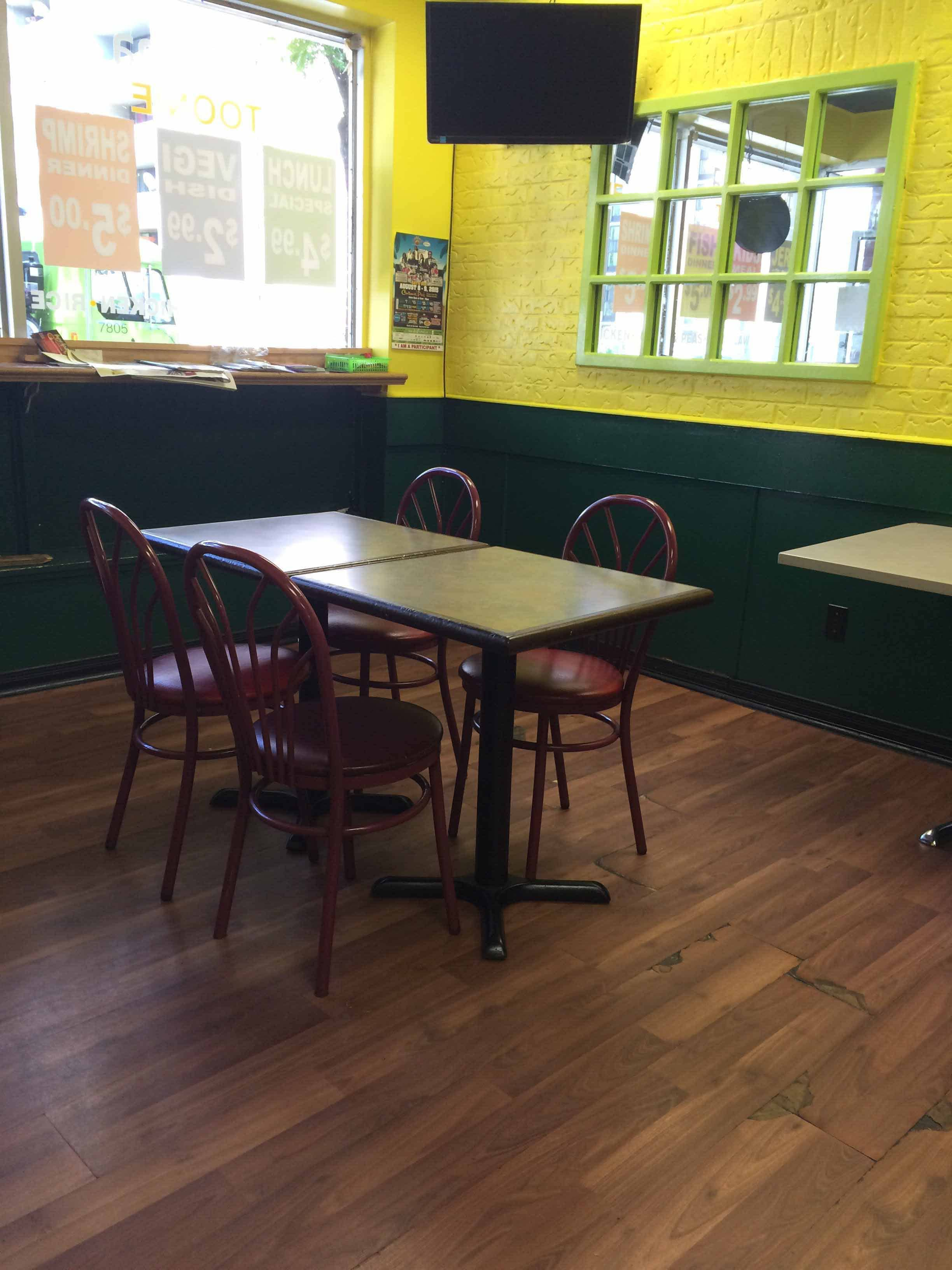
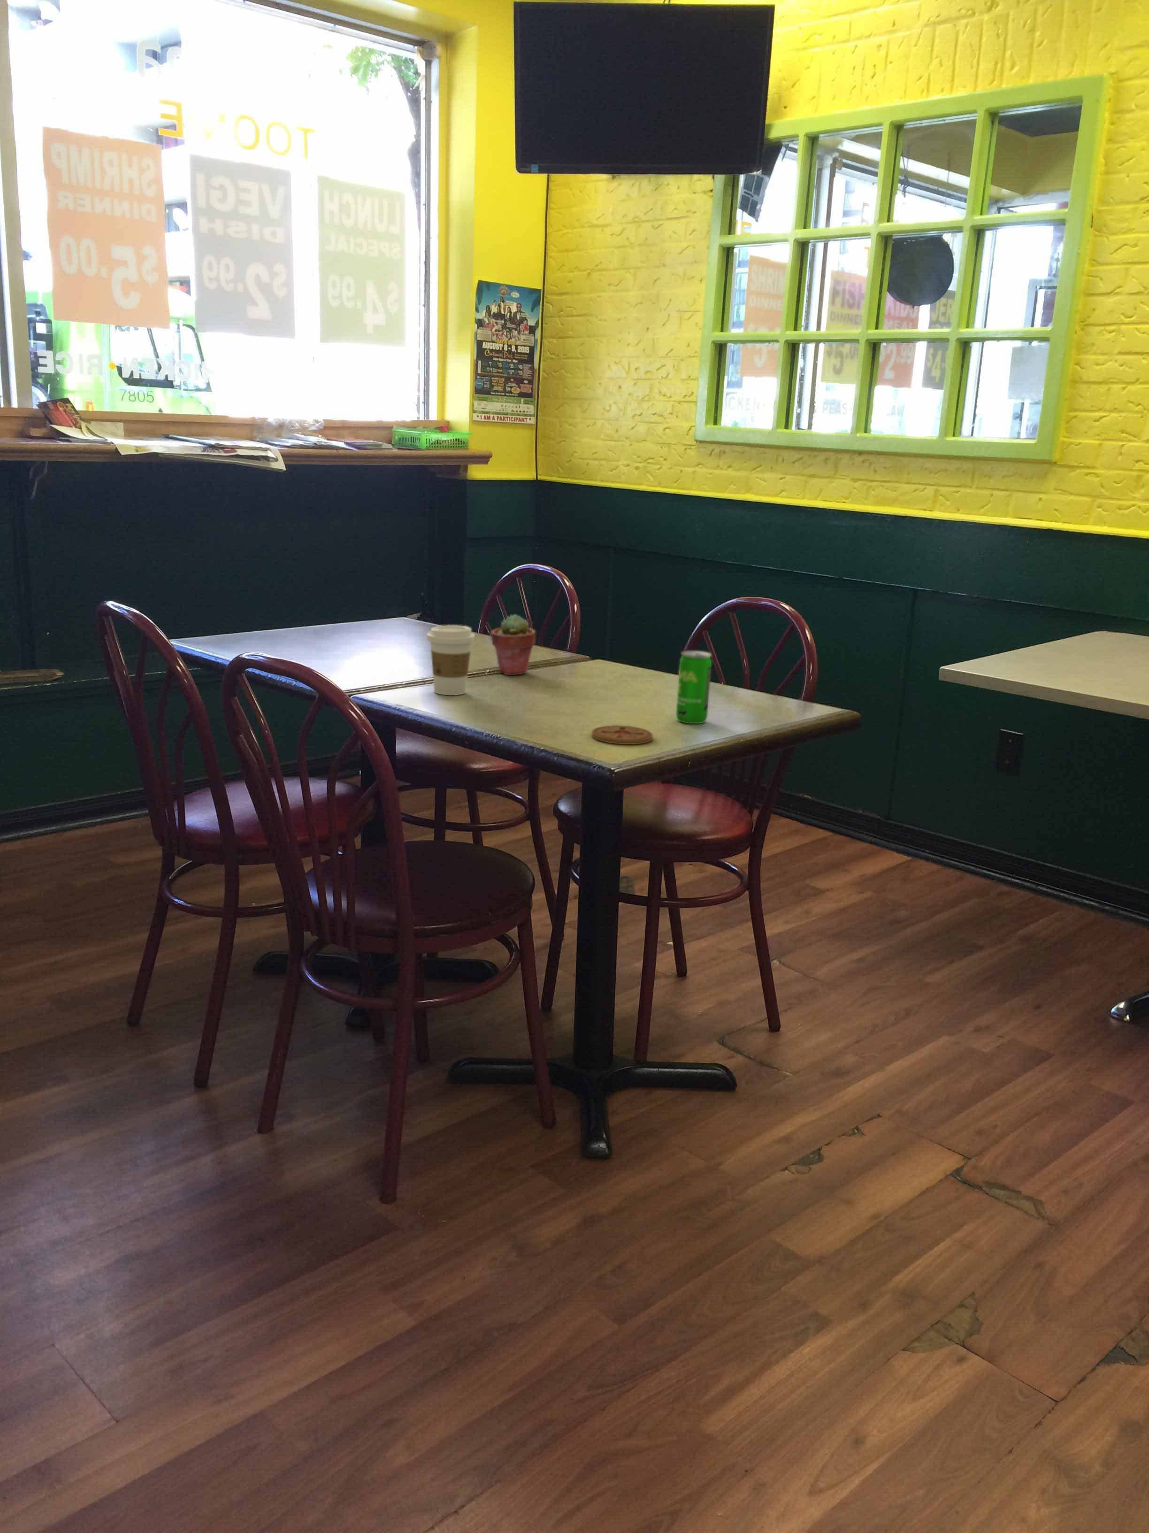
+ coaster [591,724,653,745]
+ potted succulent [490,613,536,676]
+ beverage can [676,649,712,724]
+ coffee cup [427,624,476,695]
